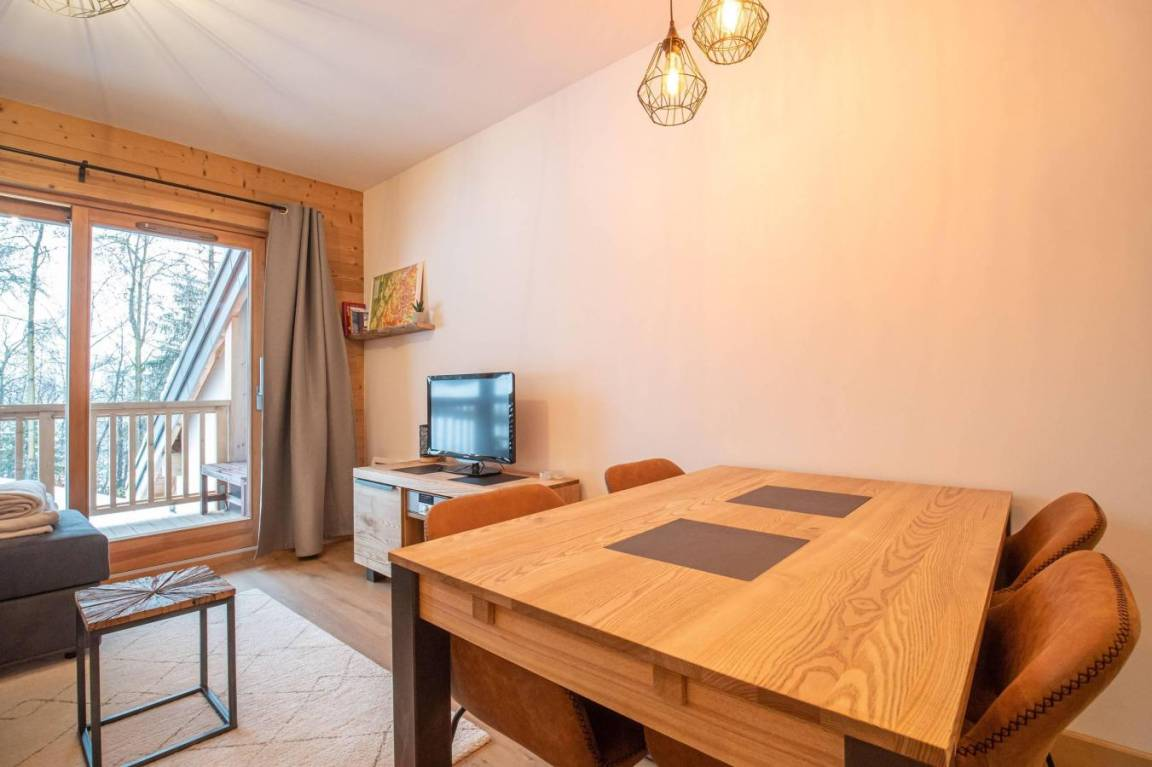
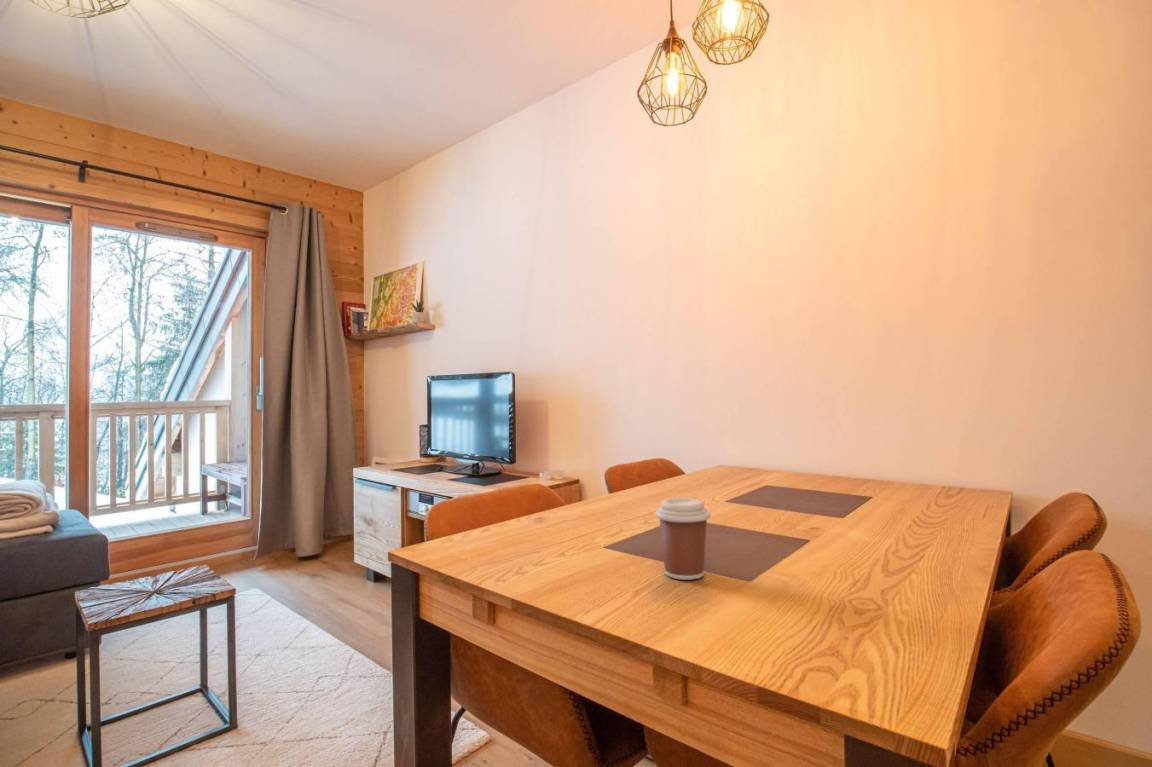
+ coffee cup [654,497,712,581]
